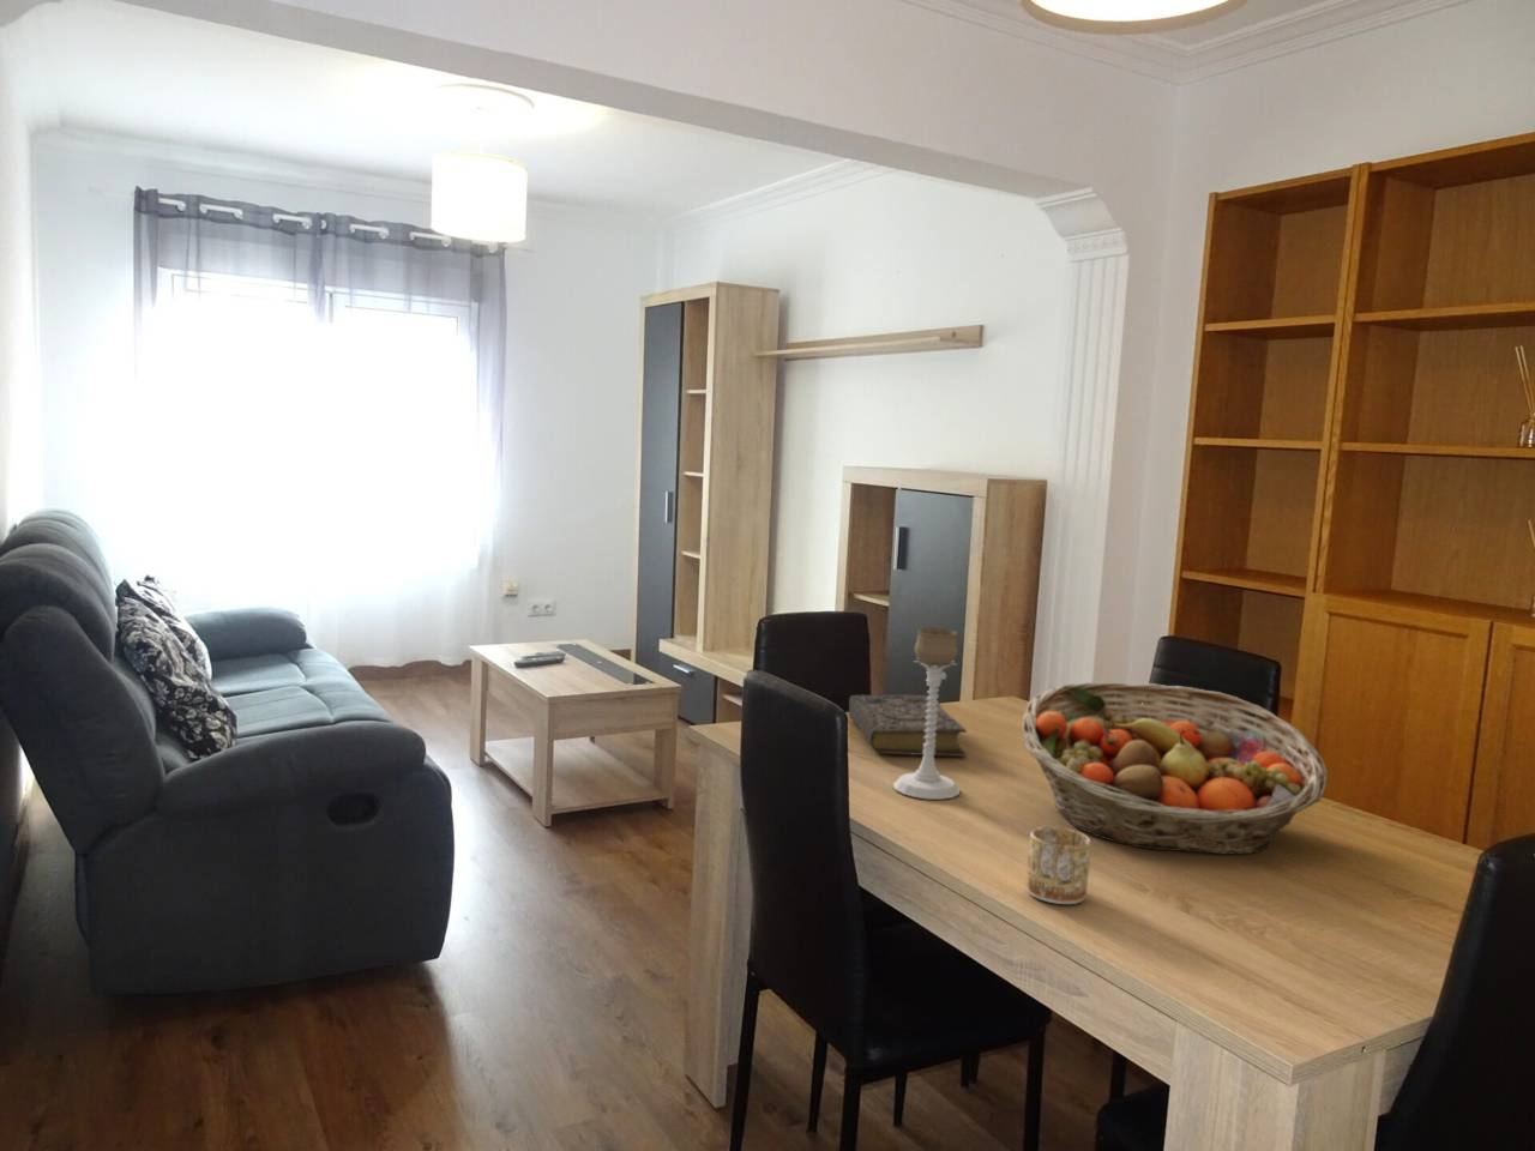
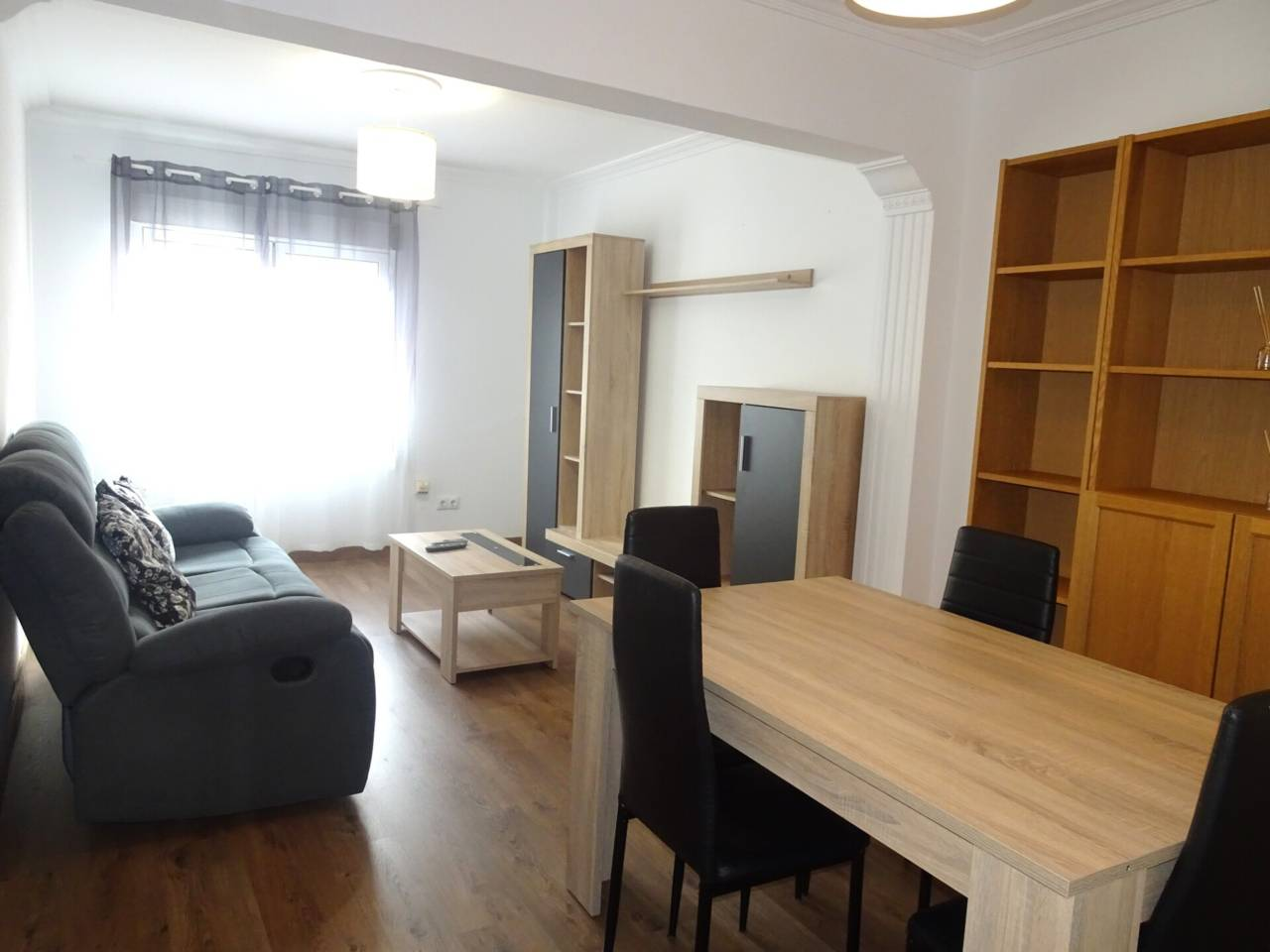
- mug [1025,826,1093,906]
- fruit basket [1020,681,1328,856]
- candle holder [892,626,962,800]
- book [847,694,968,758]
